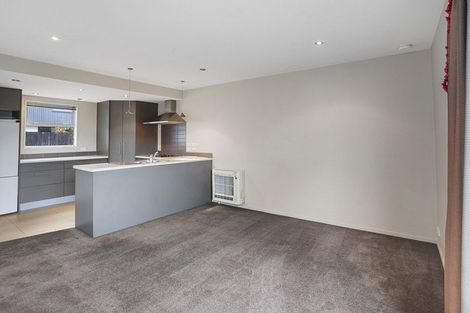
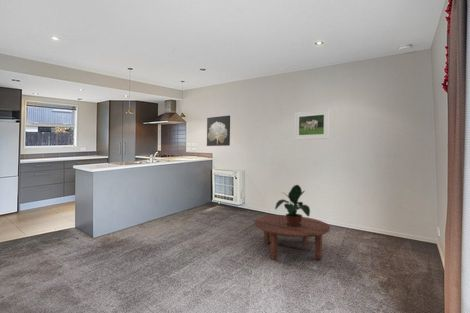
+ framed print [294,109,330,141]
+ wall art [206,115,231,147]
+ coffee table [253,214,331,261]
+ potted plant [274,184,311,227]
